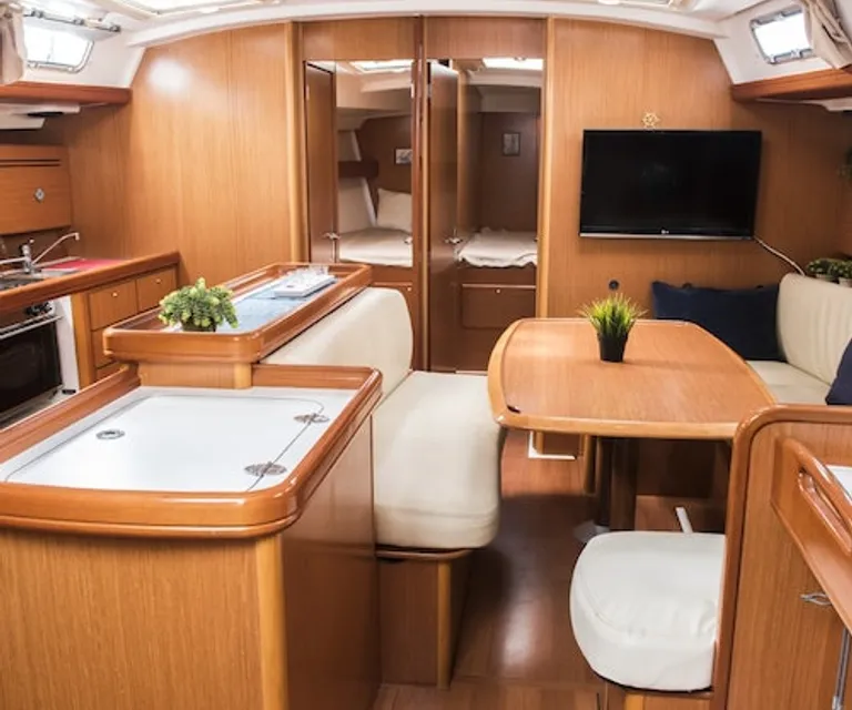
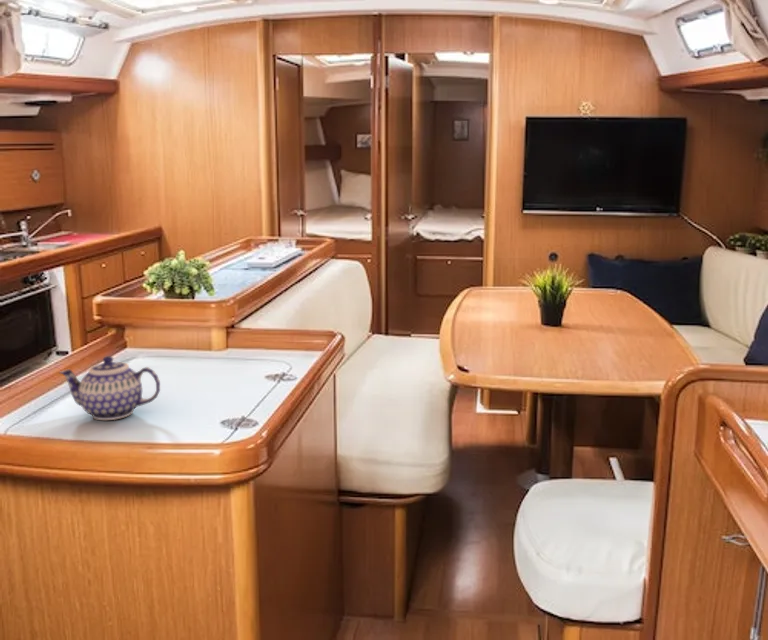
+ teapot [58,355,161,421]
